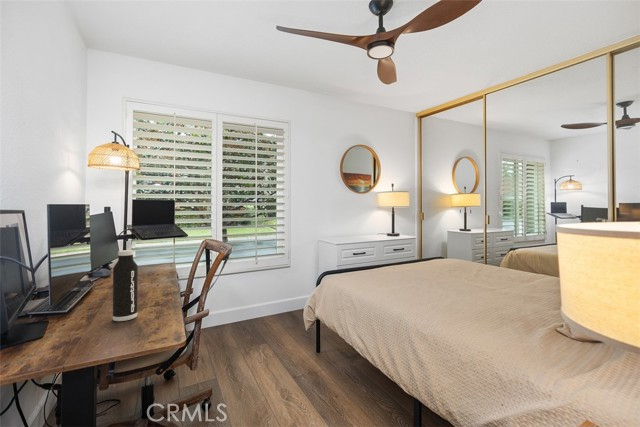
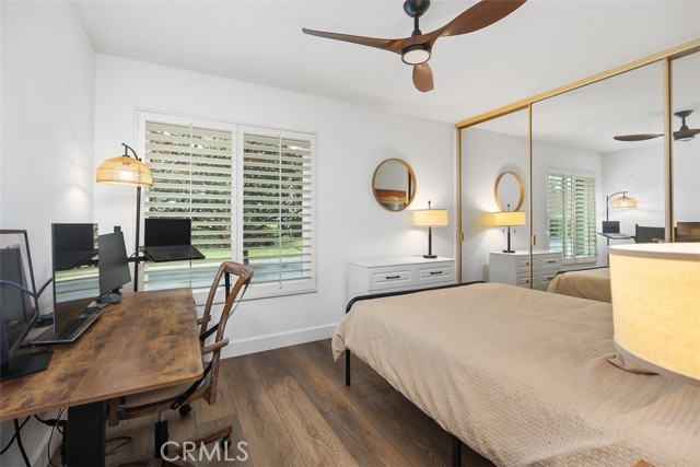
- water bottle [112,249,139,322]
